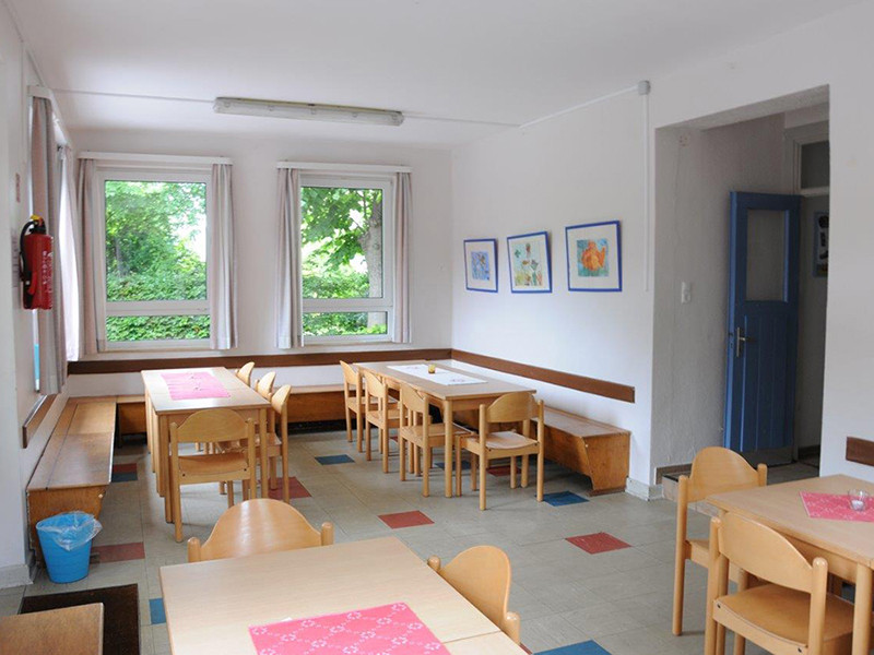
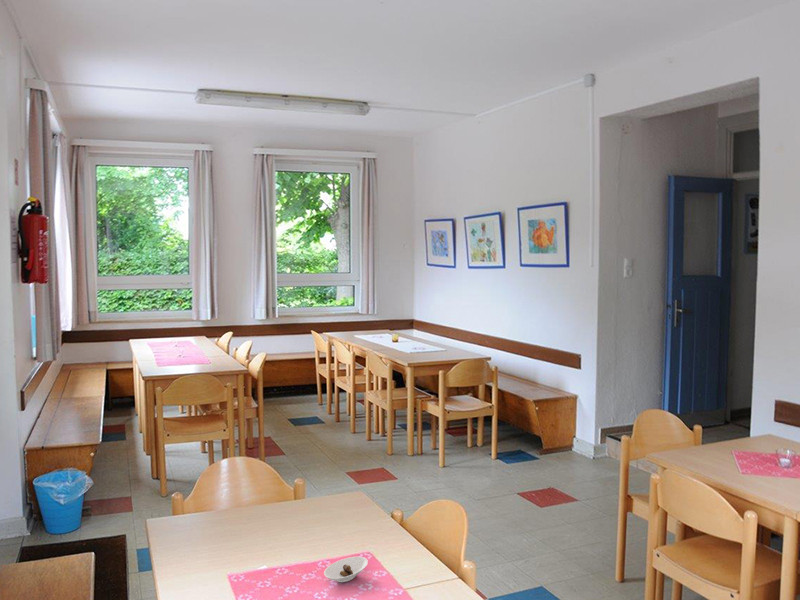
+ saucer [323,556,369,583]
